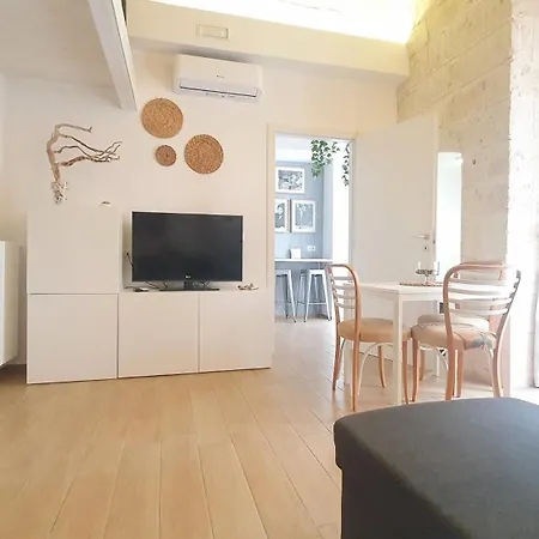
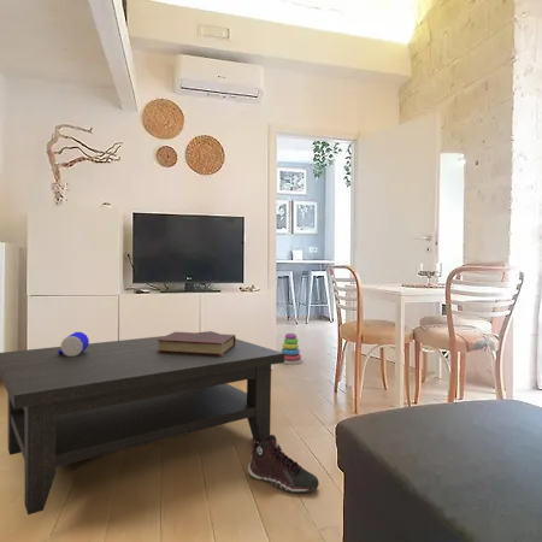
+ coffee table [0,330,284,516]
+ stacking toy [281,331,304,366]
+ sneaker [247,434,320,495]
